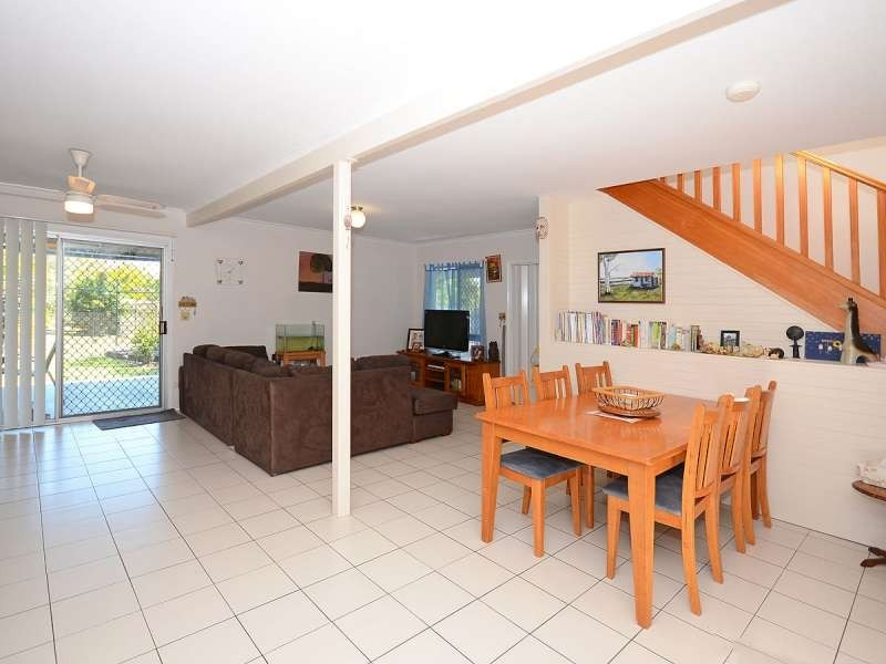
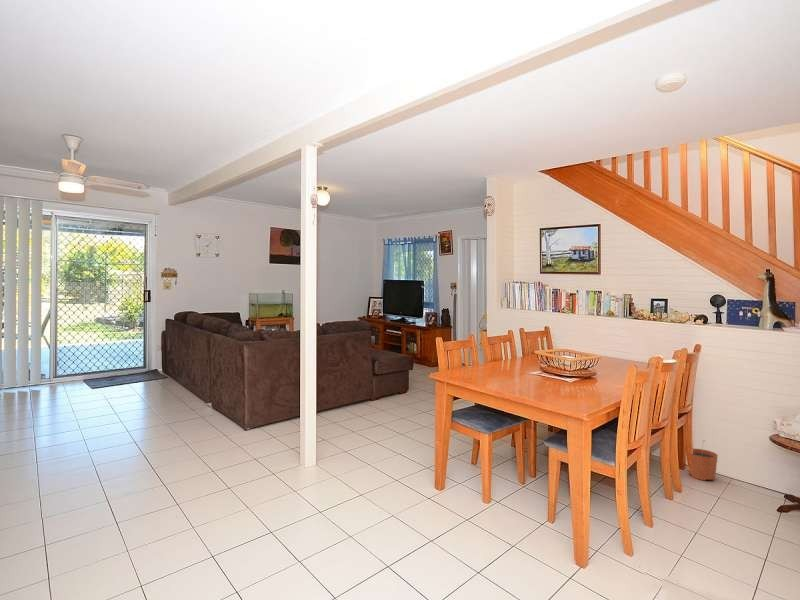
+ plant pot [689,439,719,482]
